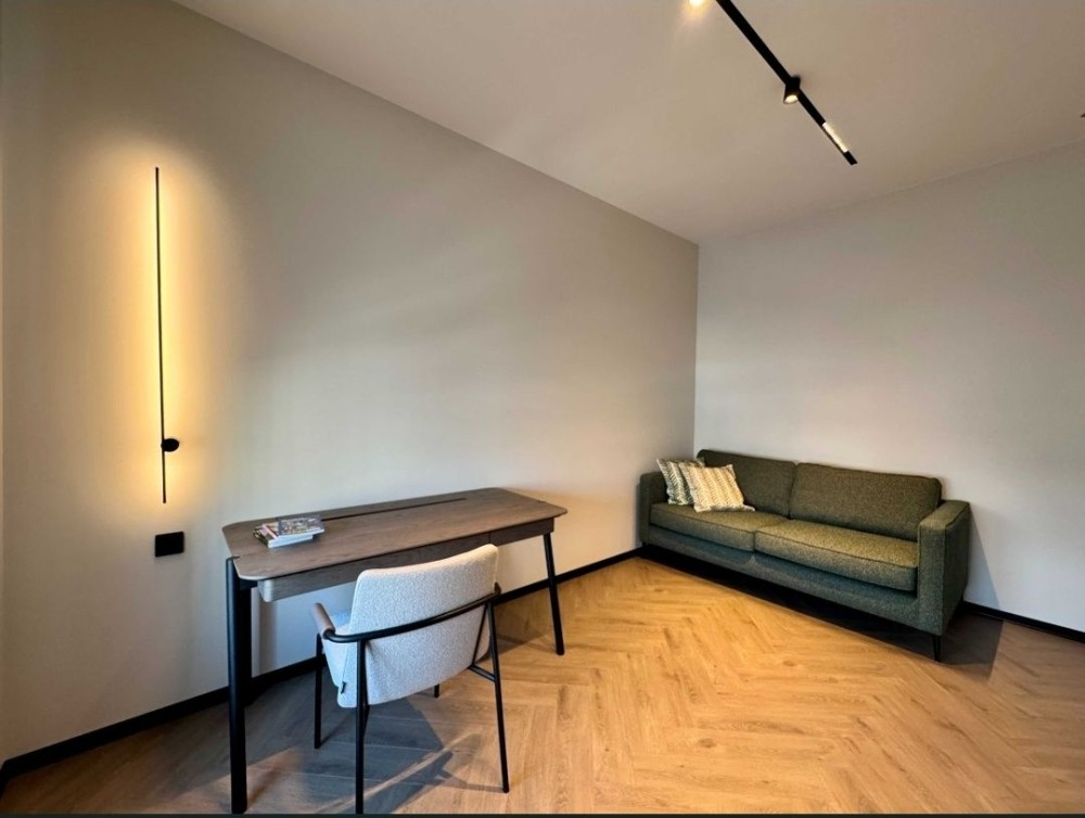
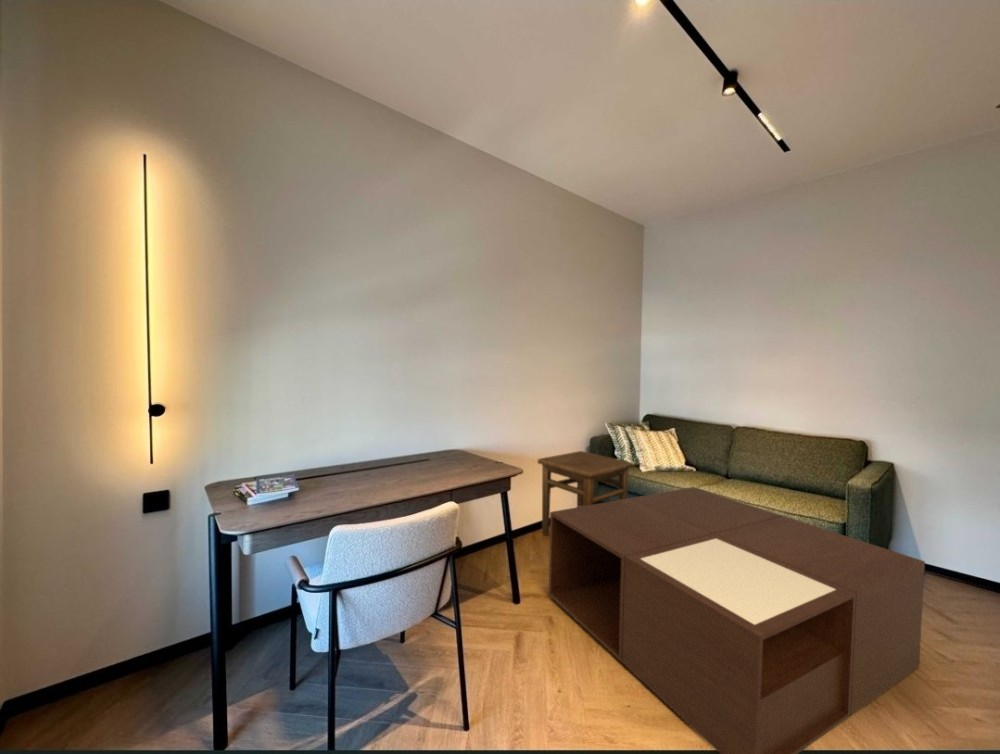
+ side table [537,450,635,536]
+ coffee table [548,486,926,754]
